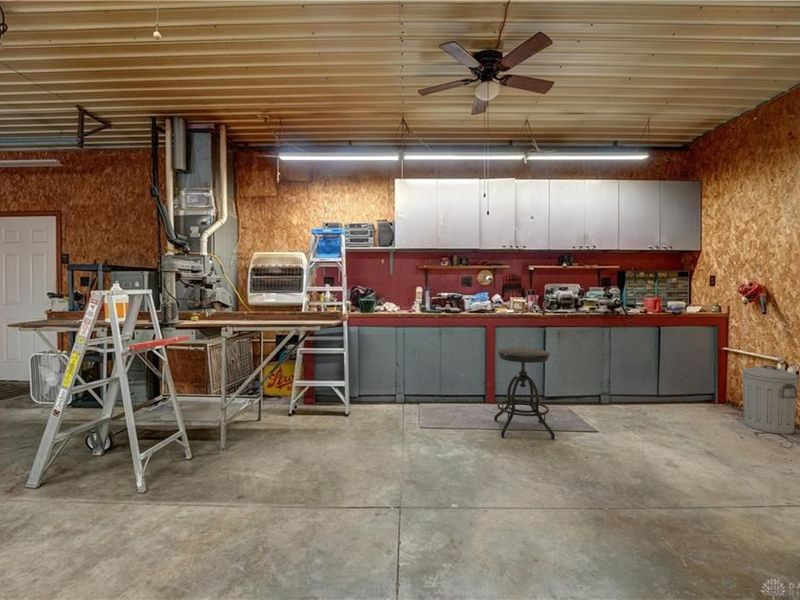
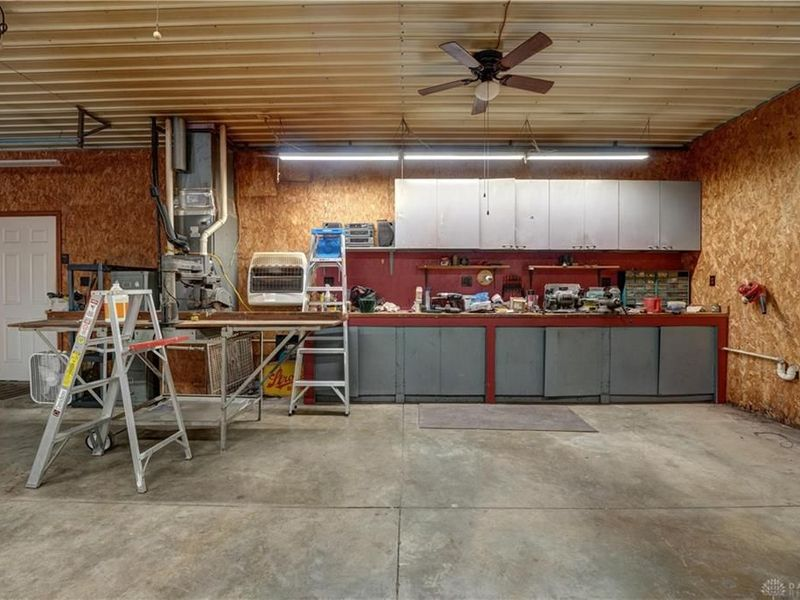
- trash can [741,364,800,435]
- stool [493,347,556,440]
